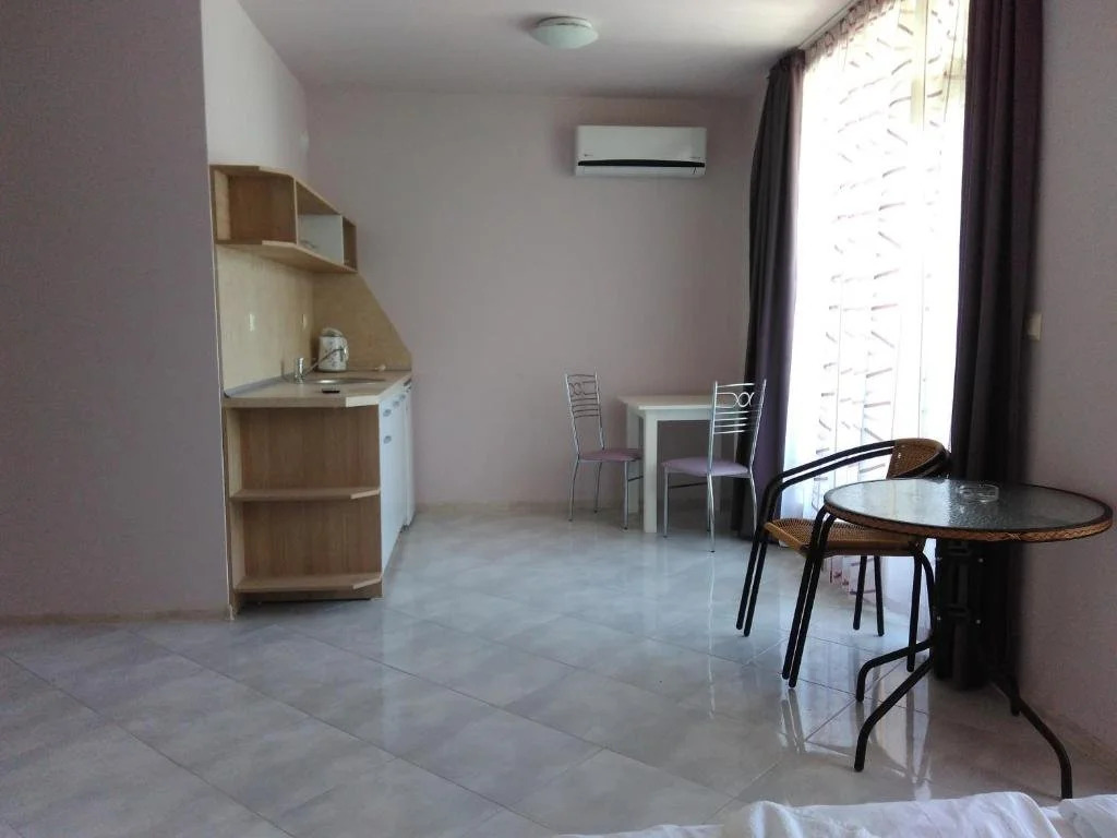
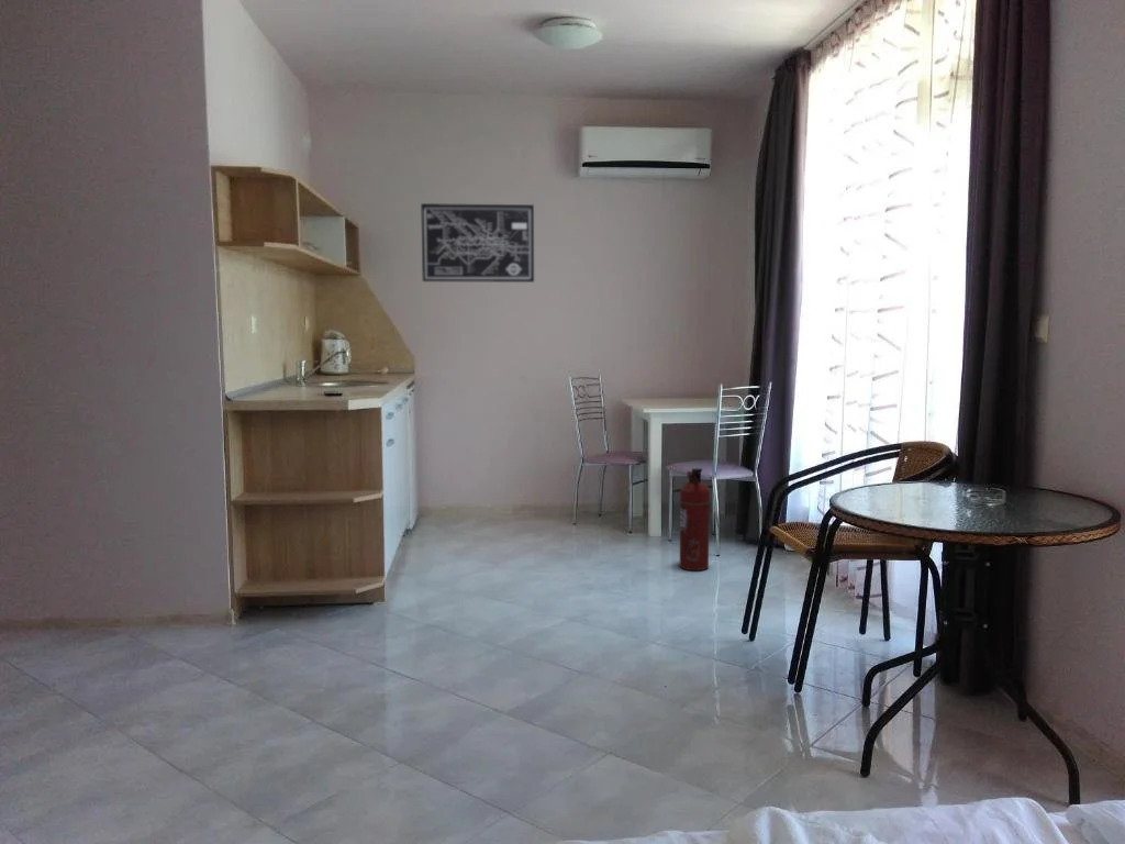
+ fire extinguisher [679,467,711,571]
+ wall art [420,202,535,284]
